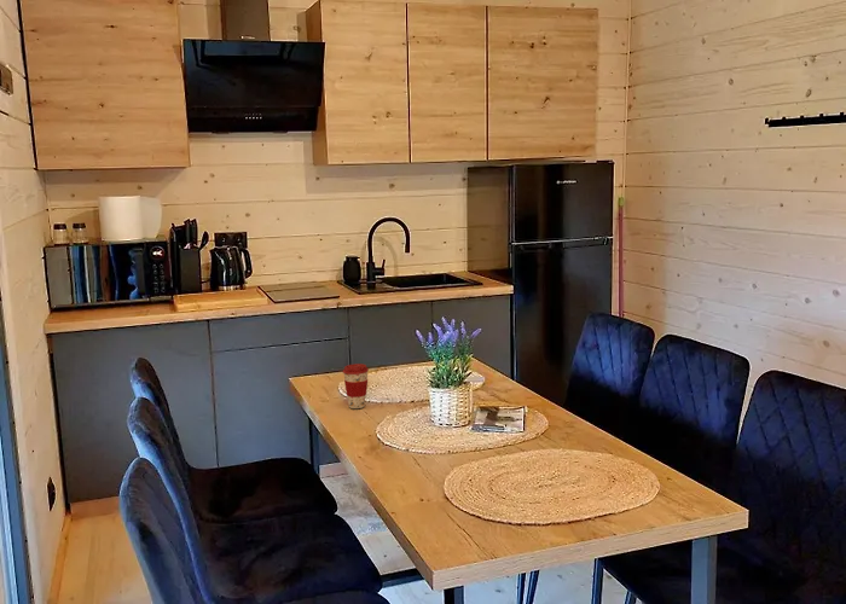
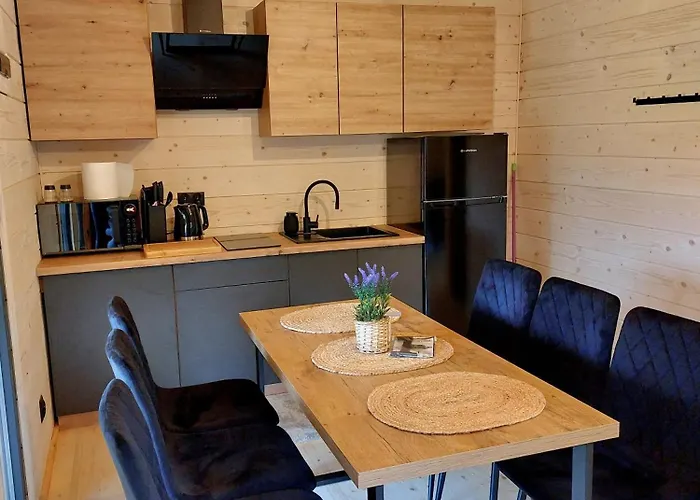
- coffee cup [342,362,370,410]
